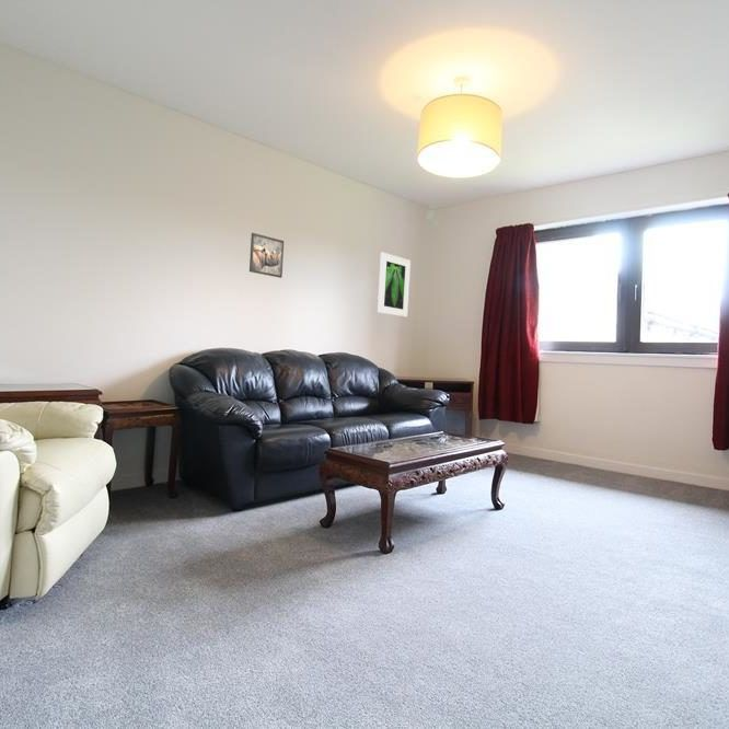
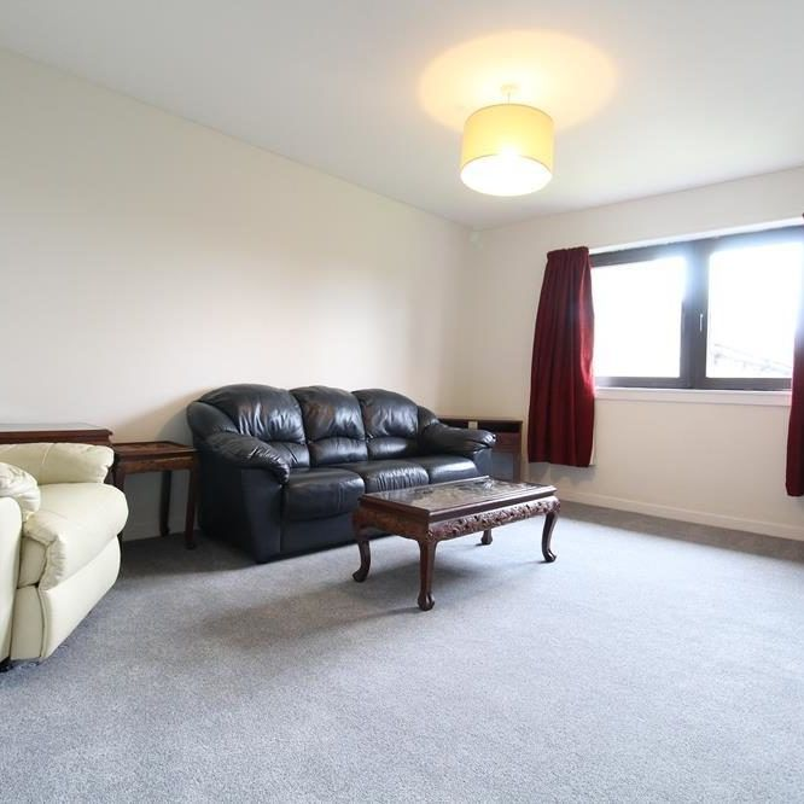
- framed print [248,232,285,279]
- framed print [377,251,412,319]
